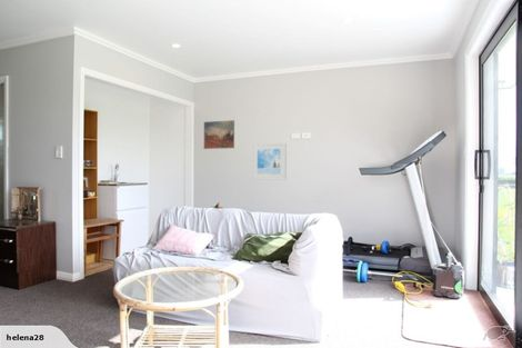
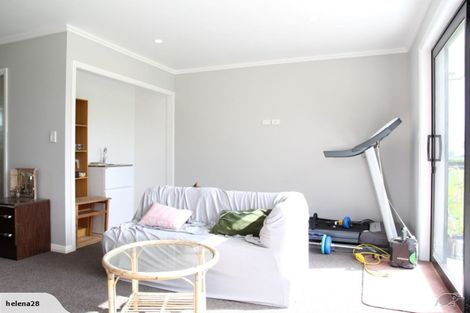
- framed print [251,142,288,181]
- wall art [203,119,235,150]
